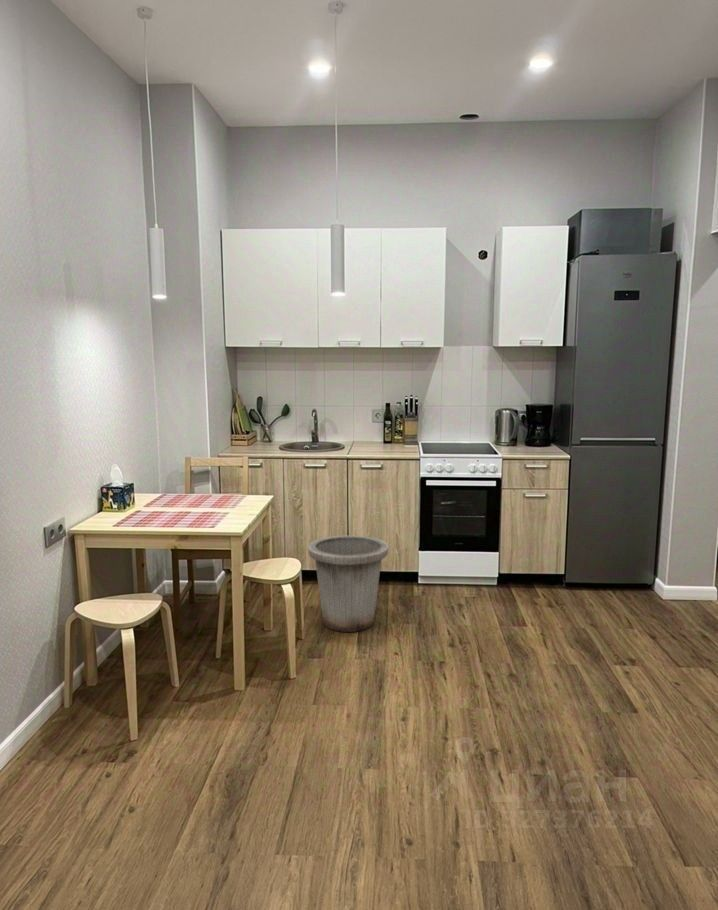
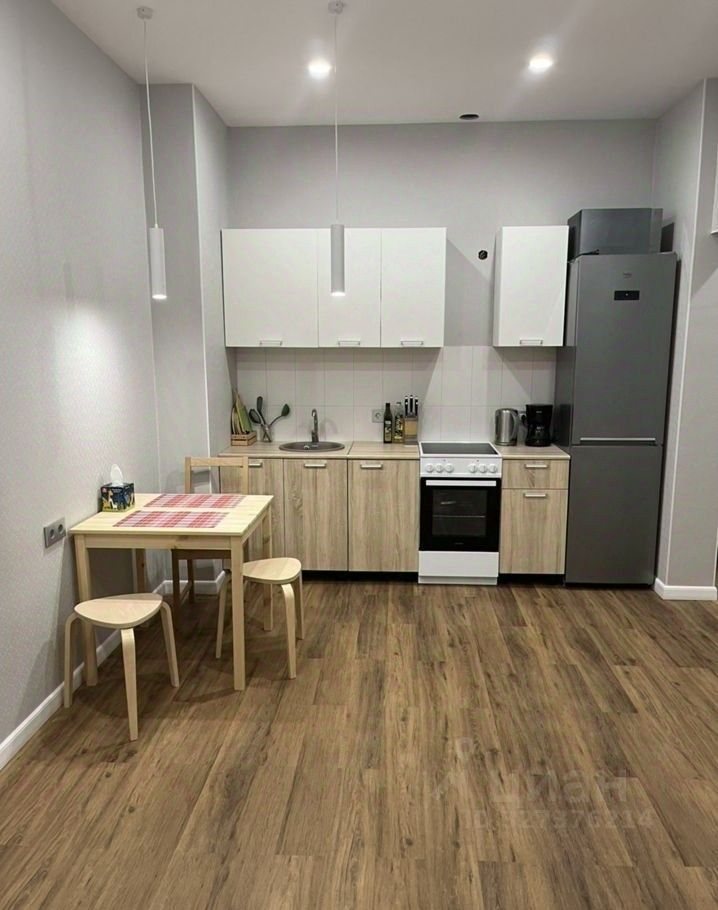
- trash can [307,535,389,633]
